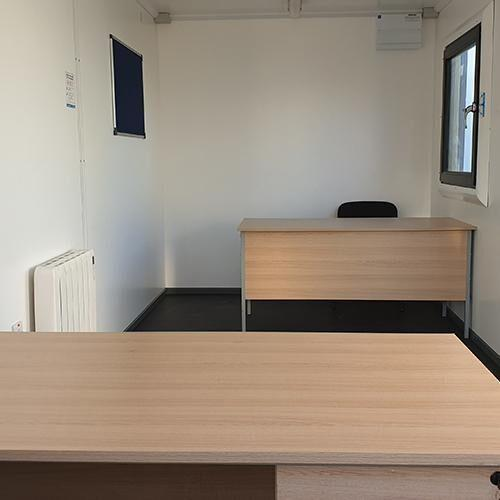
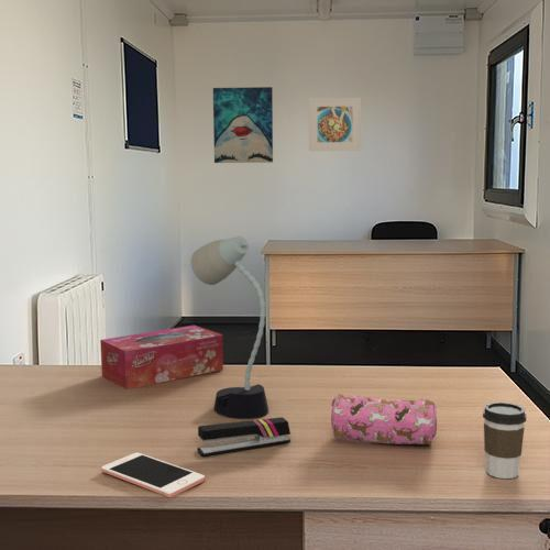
+ coffee cup [482,400,527,480]
+ desk lamp [190,235,270,420]
+ wall art [212,86,274,164]
+ tissue box [99,324,224,391]
+ cell phone [100,452,206,498]
+ stapler [196,416,292,458]
+ pencil case [330,393,438,446]
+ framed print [308,97,363,152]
